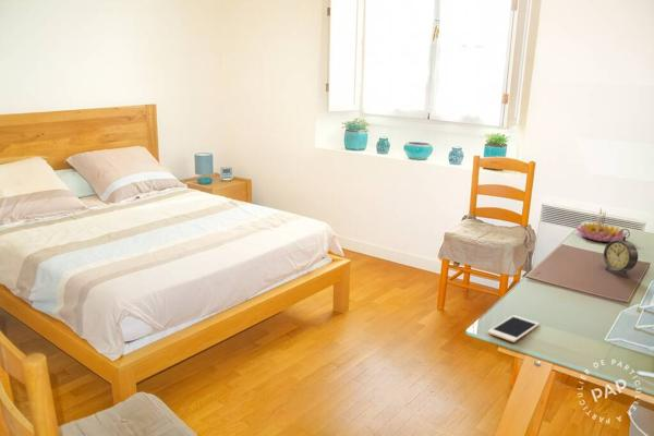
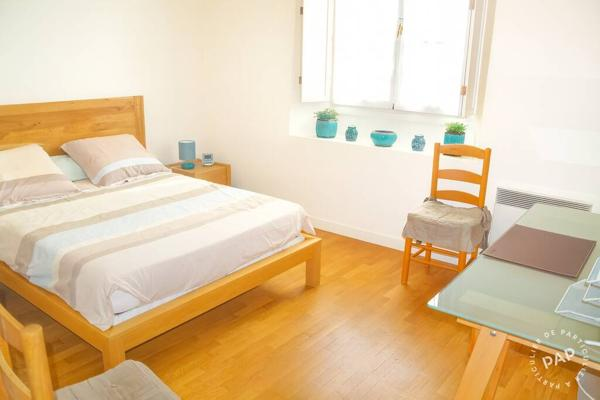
- alarm clock [603,228,639,278]
- cell phone [487,314,541,343]
- candle holder [574,207,628,243]
